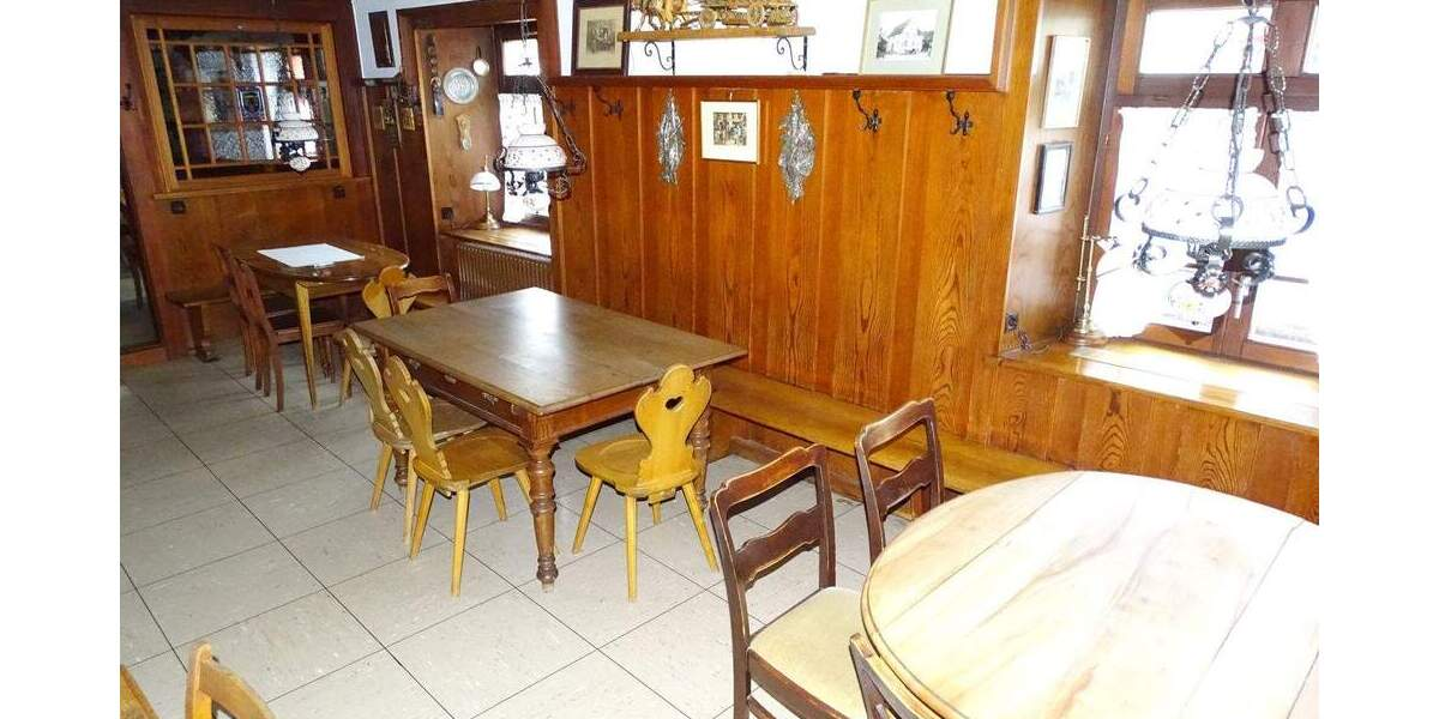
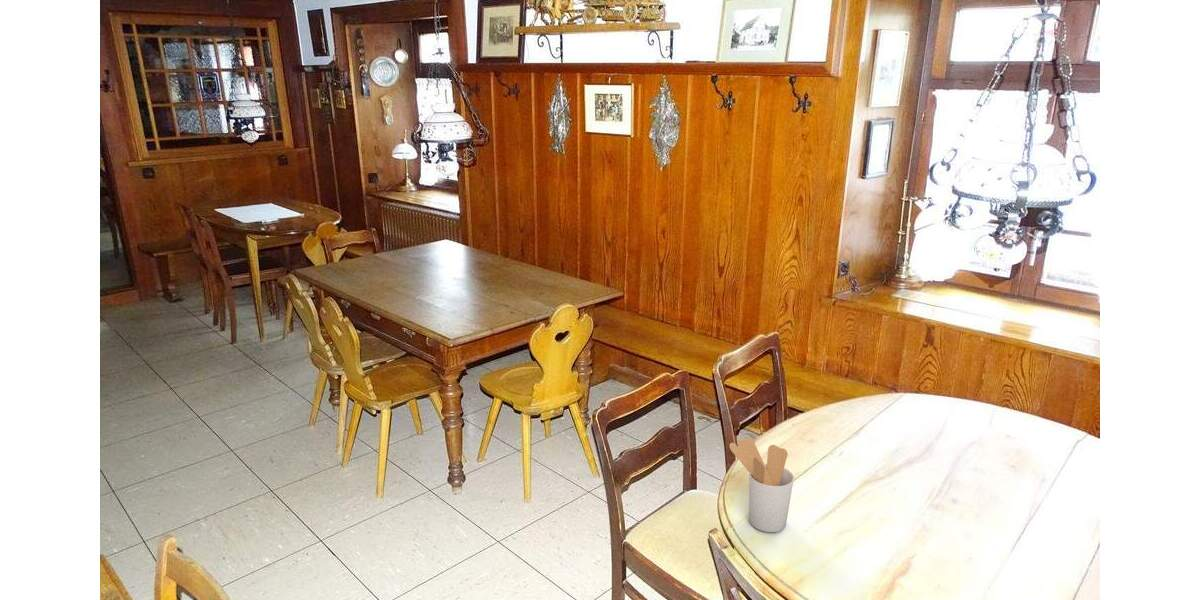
+ utensil holder [728,436,795,533]
